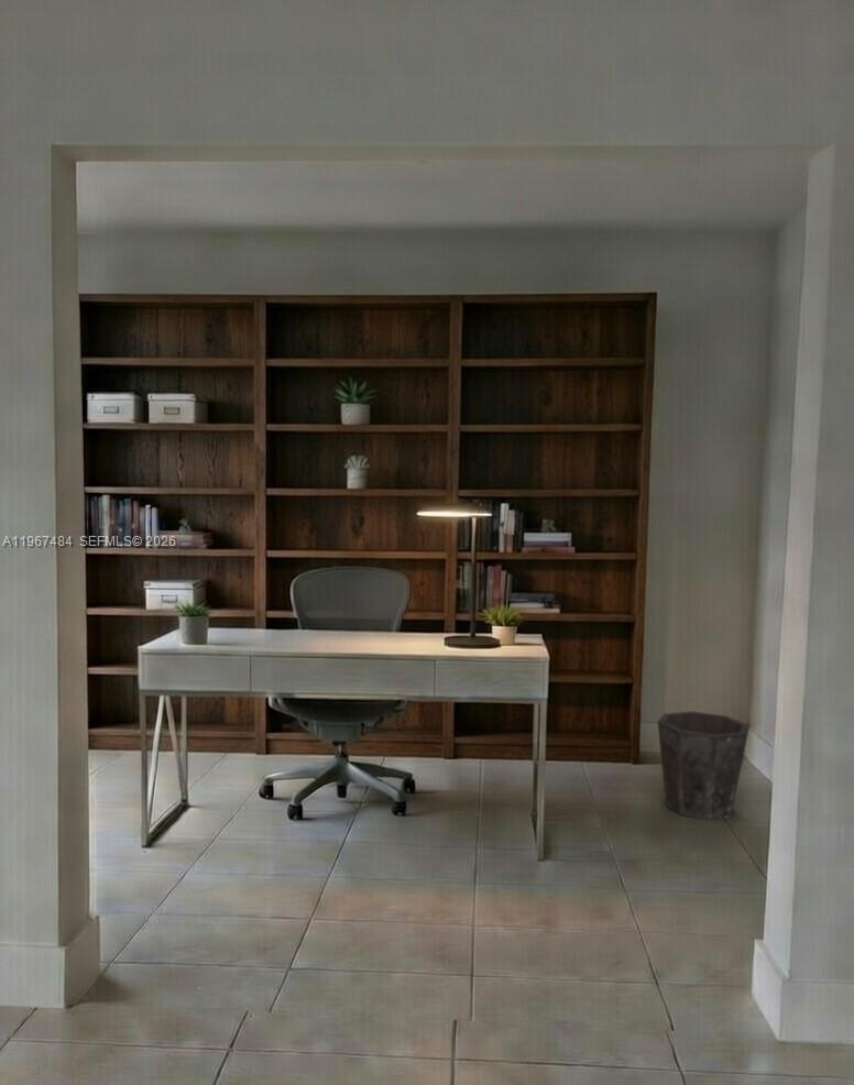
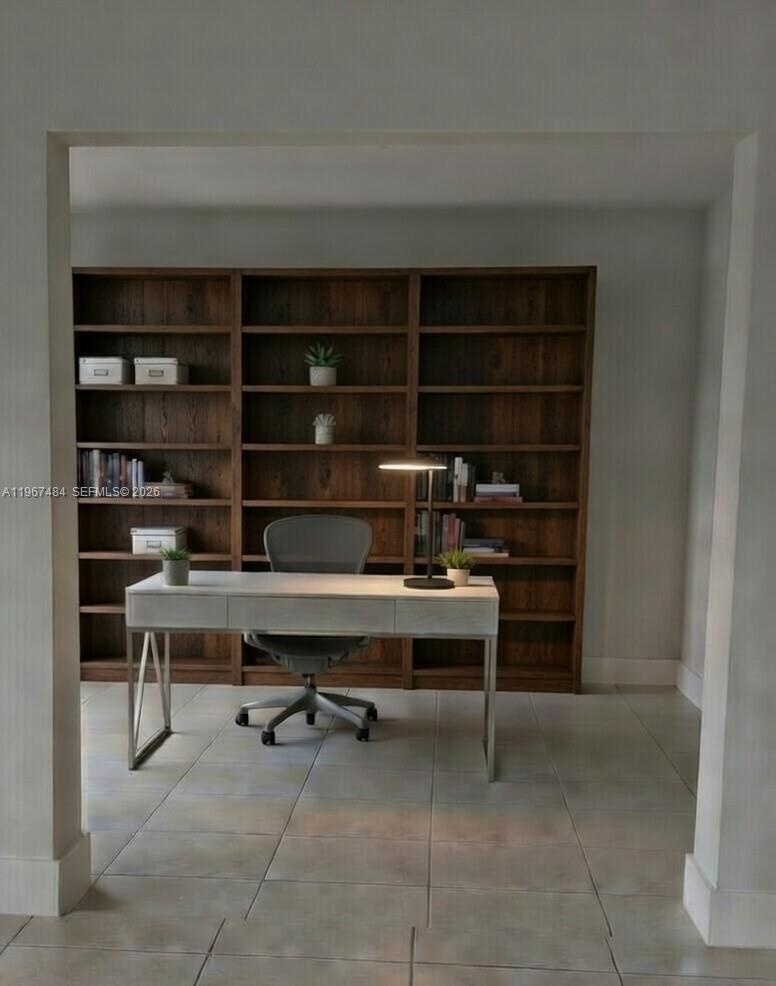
- waste bin [657,710,751,821]
